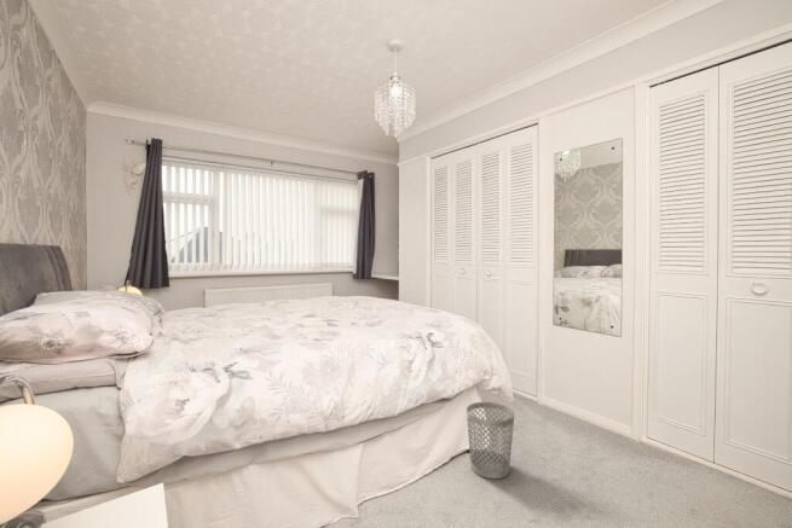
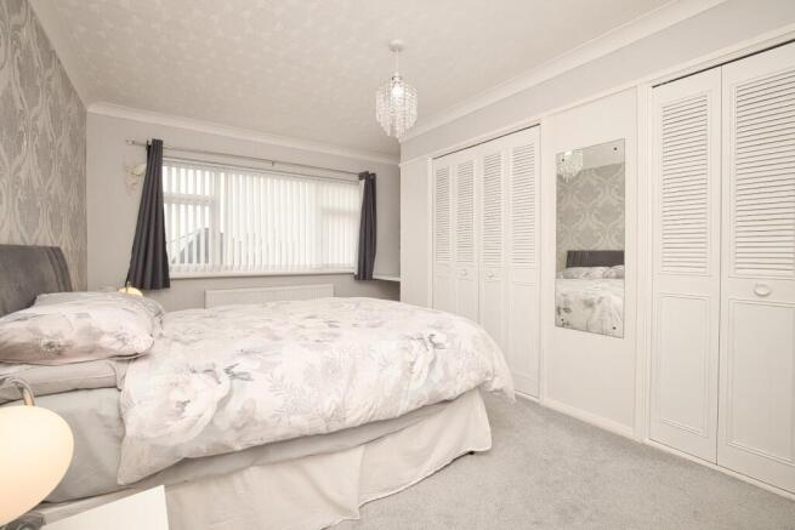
- wastebasket [466,401,515,480]
